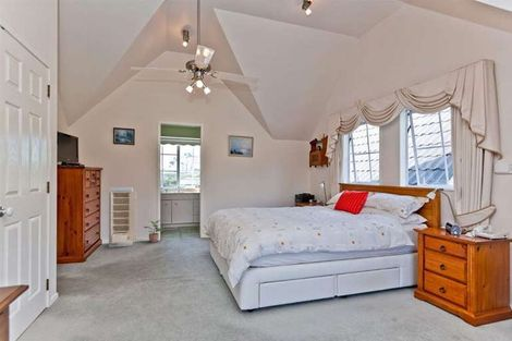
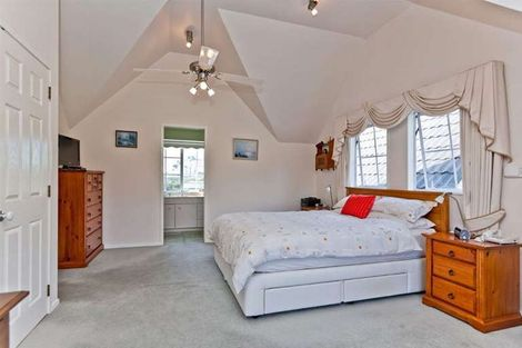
- potted plant [143,219,166,244]
- storage cabinet [108,186,138,248]
